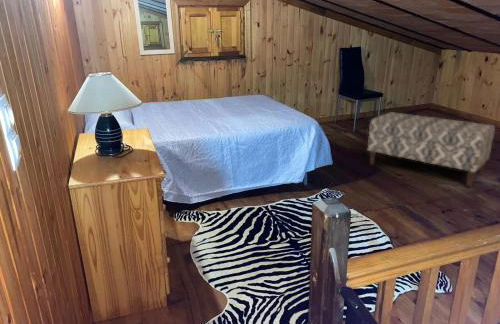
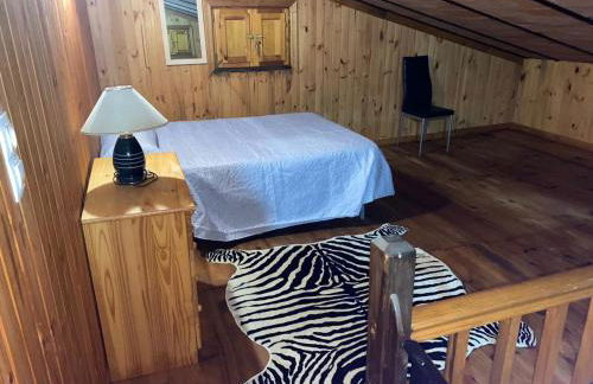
- bench [367,111,496,188]
